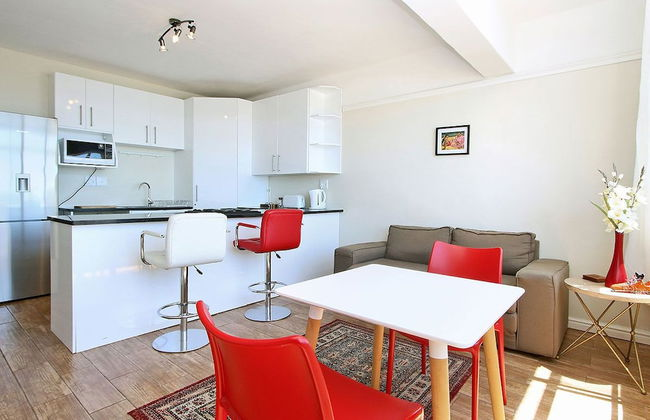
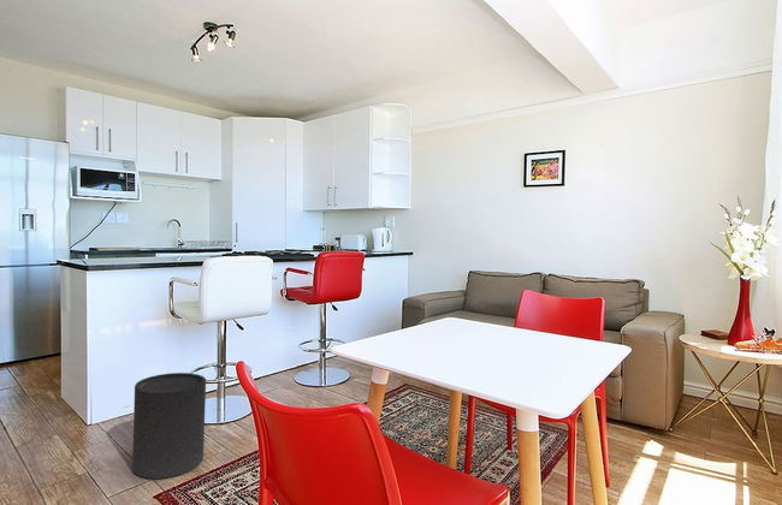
+ trash can [131,372,207,480]
